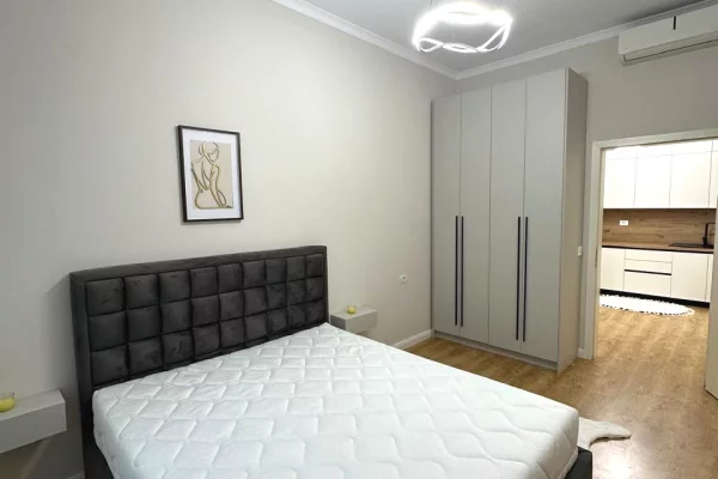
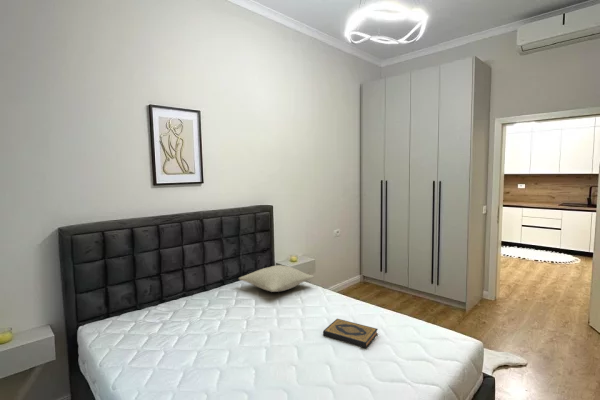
+ hardback book [322,318,379,349]
+ pillow [238,264,315,293]
